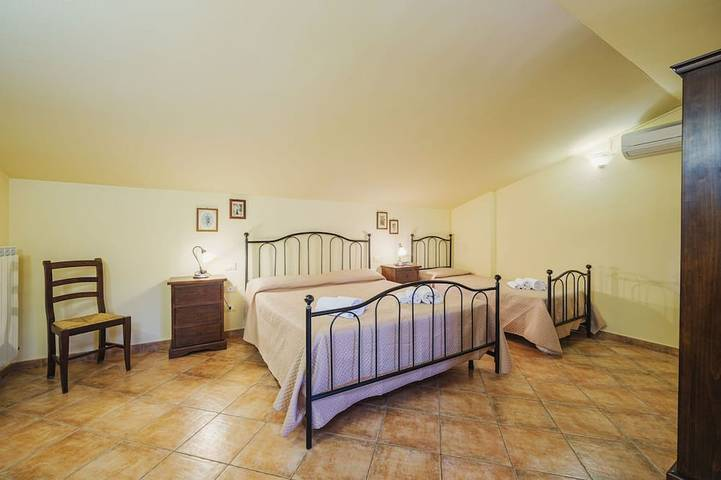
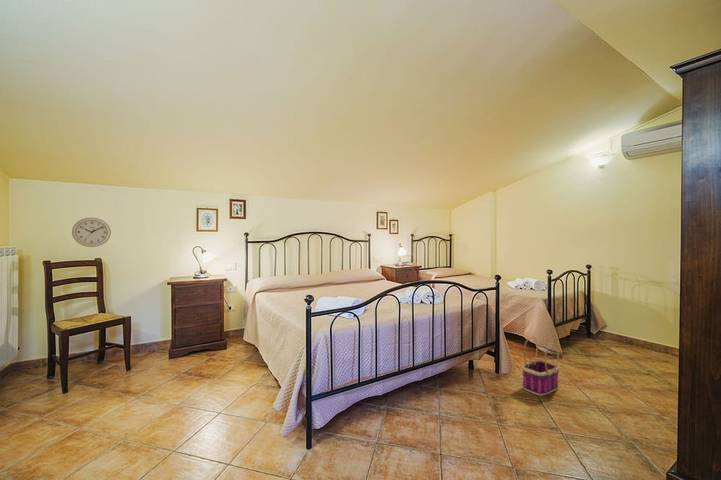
+ basket [521,336,560,397]
+ wall clock [71,217,112,248]
